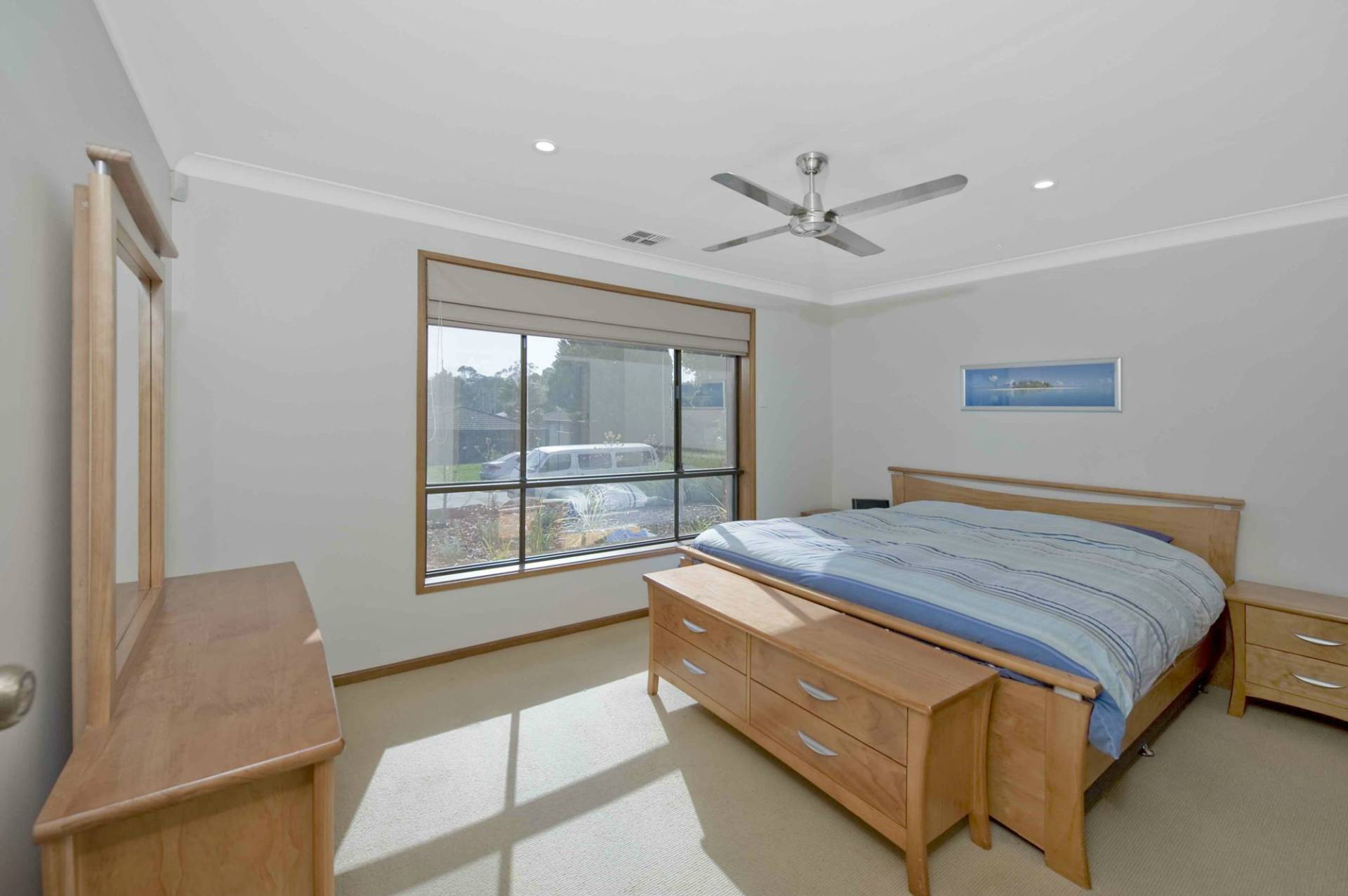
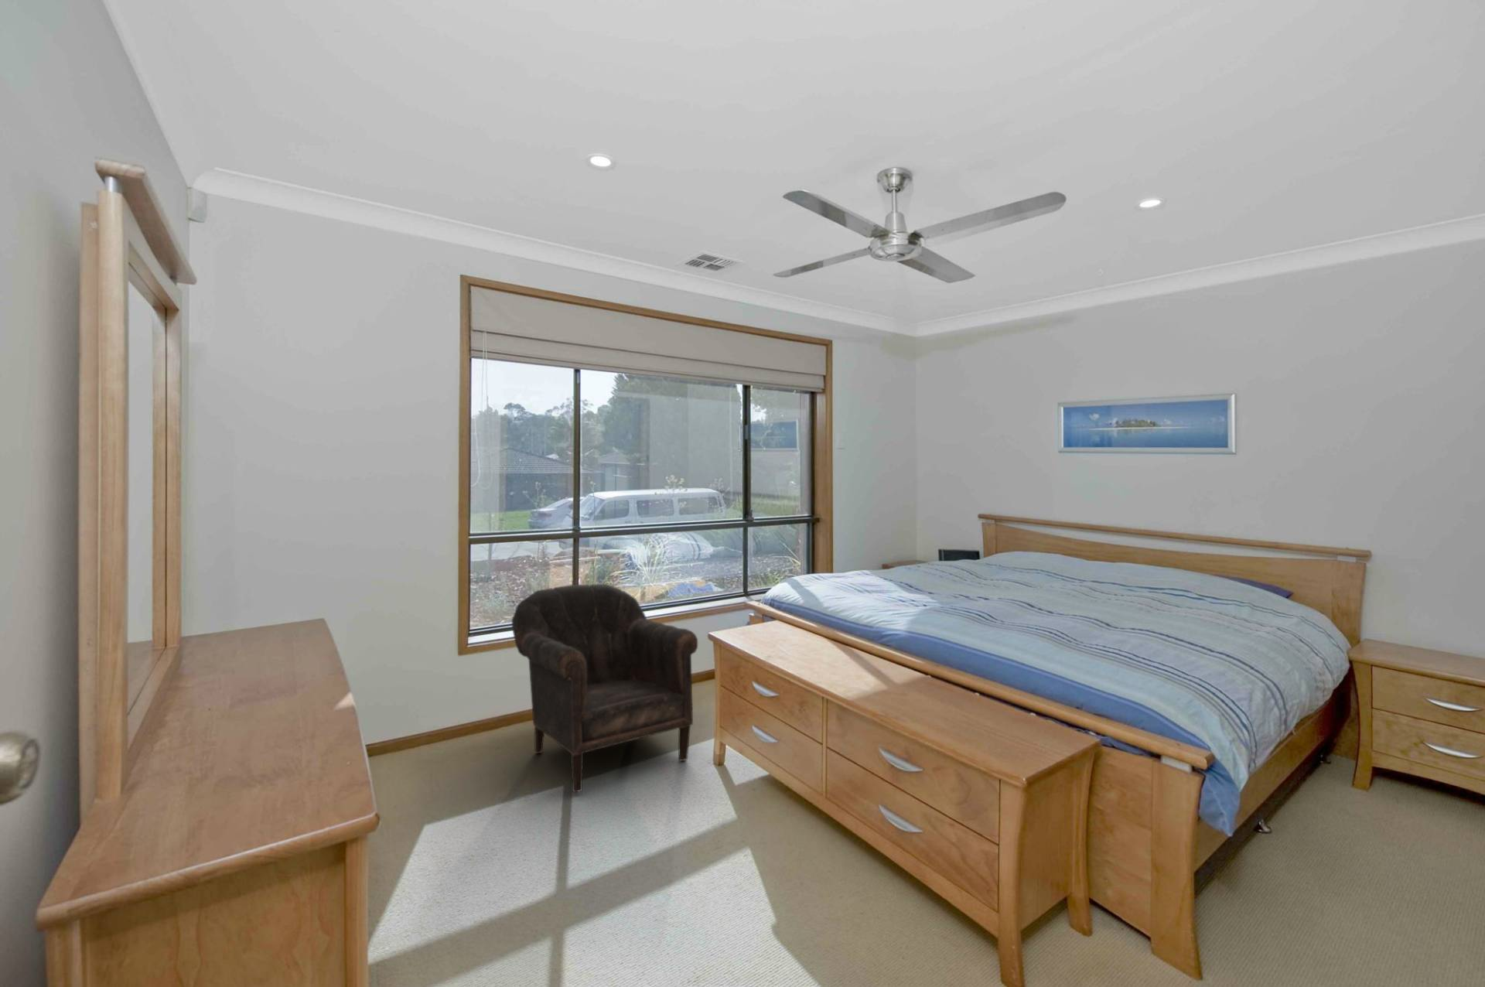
+ armchair [511,583,698,793]
